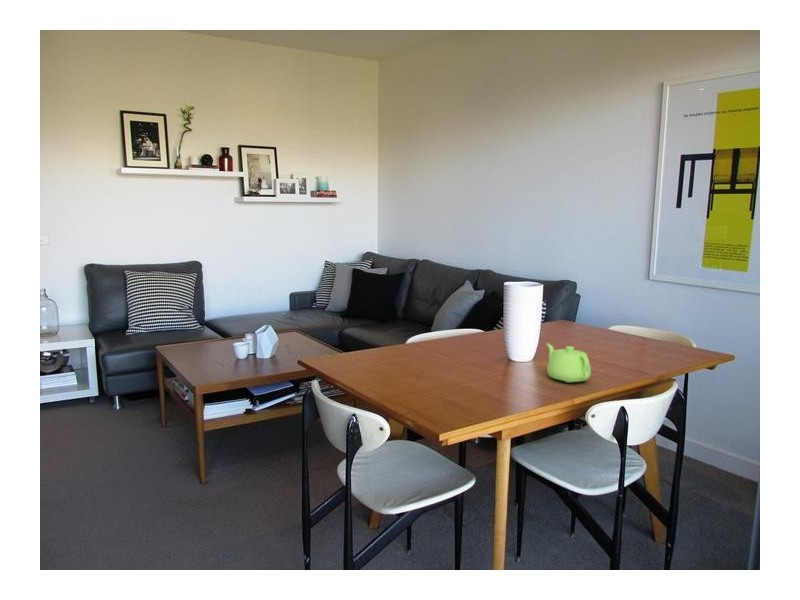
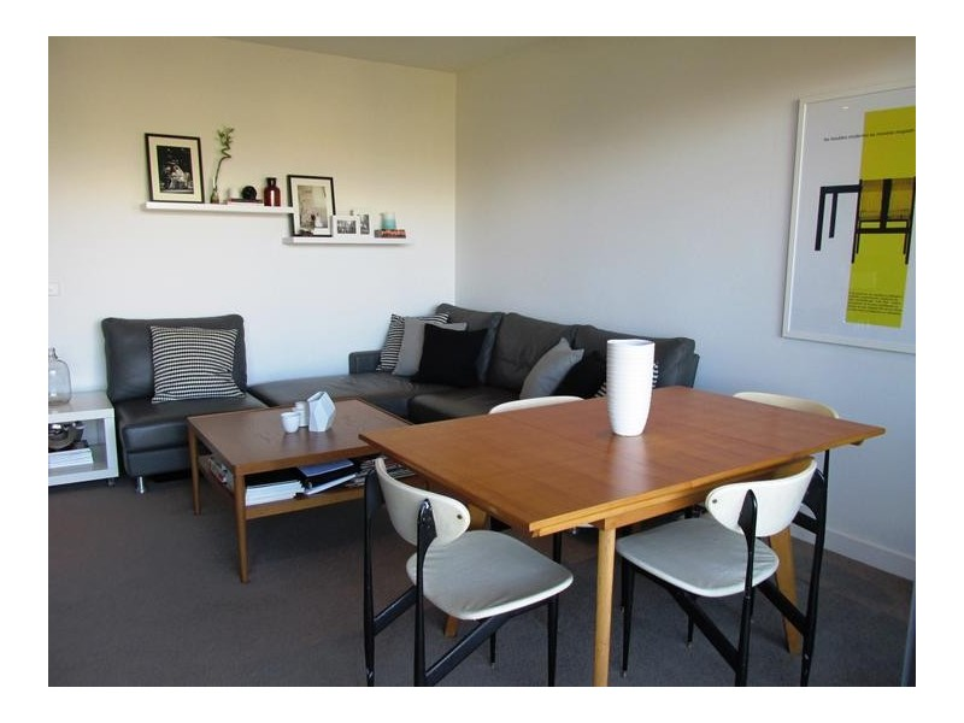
- teapot [545,342,592,383]
